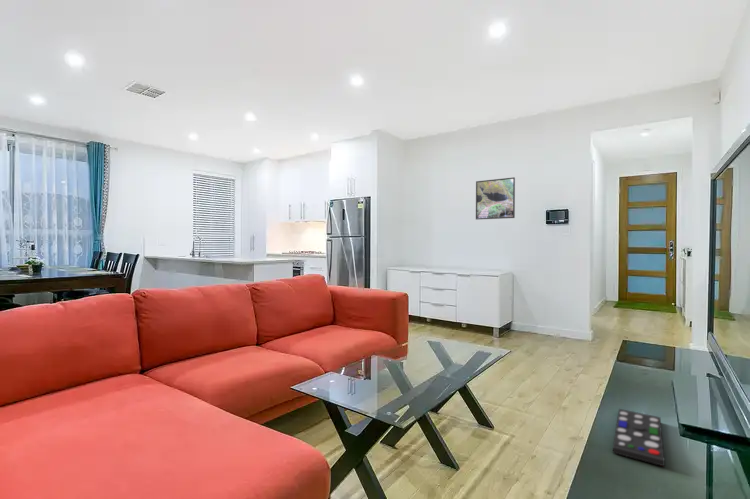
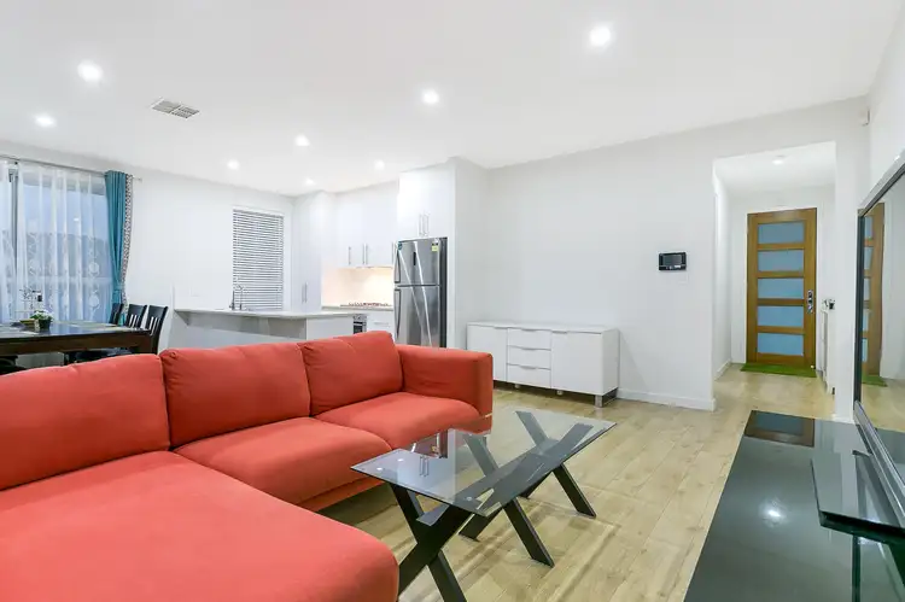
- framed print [475,176,516,221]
- remote control [612,408,666,467]
